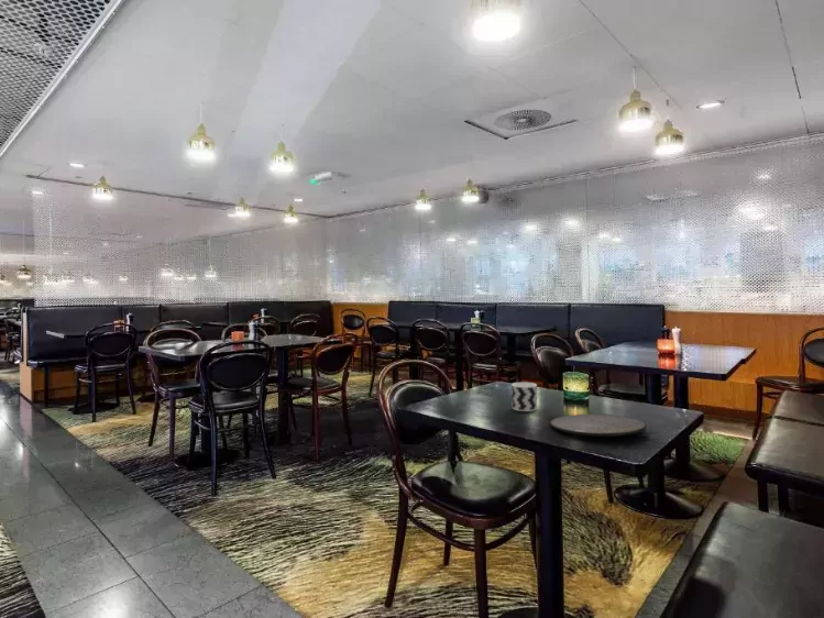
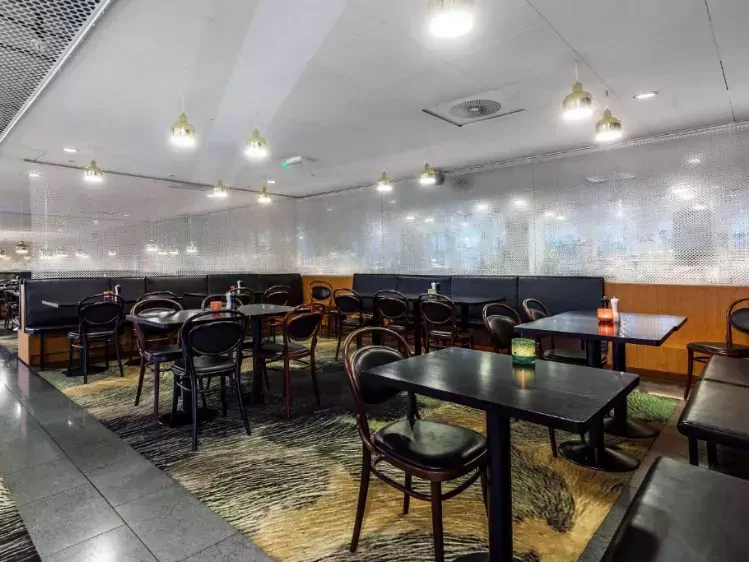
- cup [510,382,538,412]
- plate [549,413,648,438]
